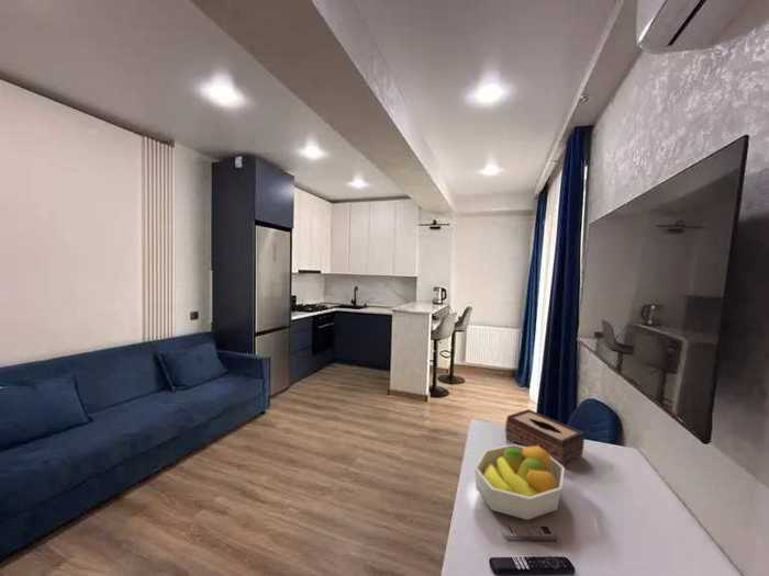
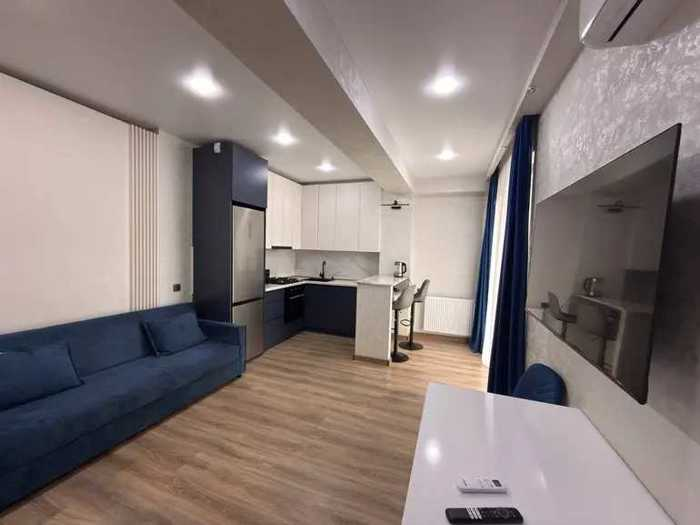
- tissue box [504,408,586,466]
- fruit bowl [473,443,566,521]
